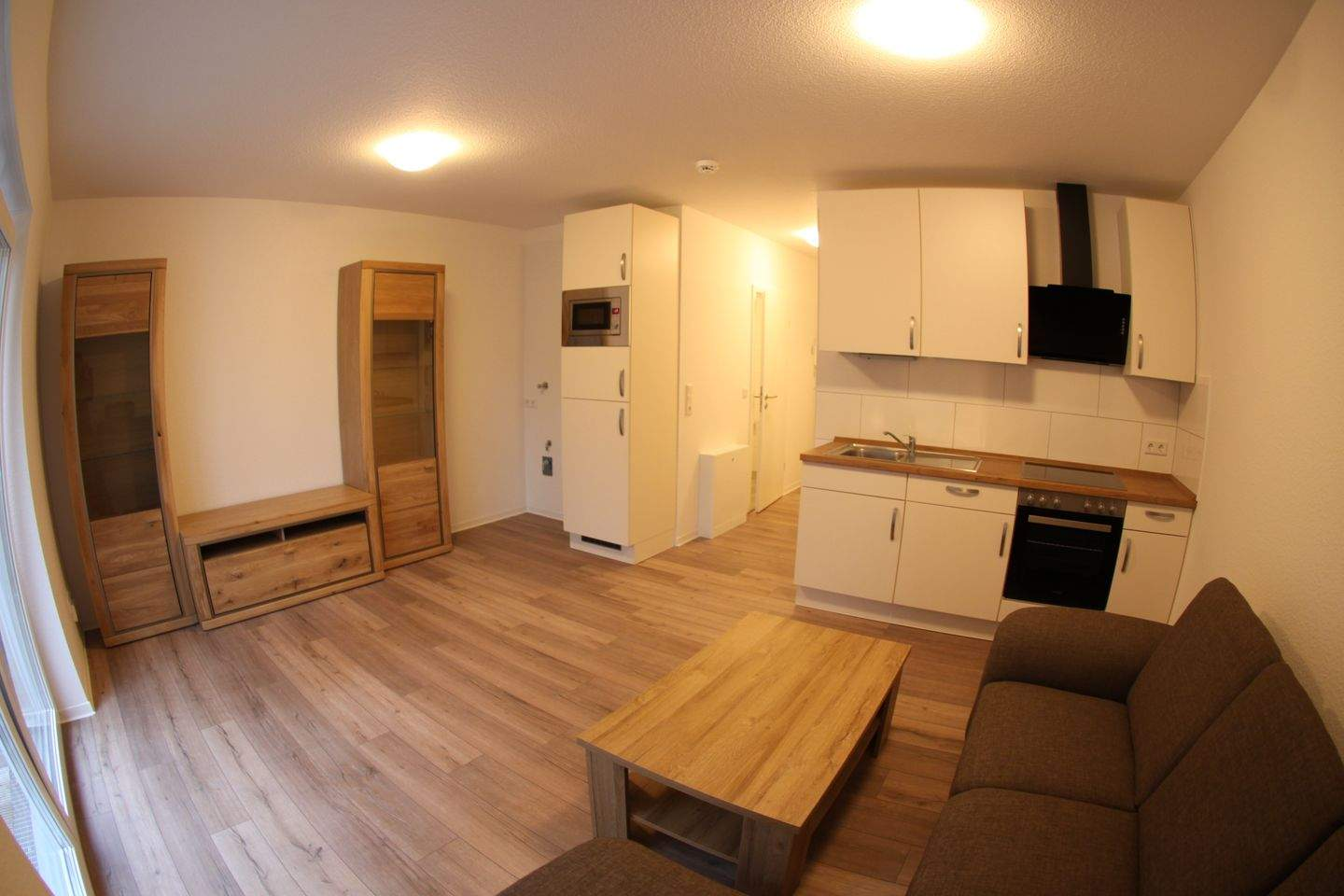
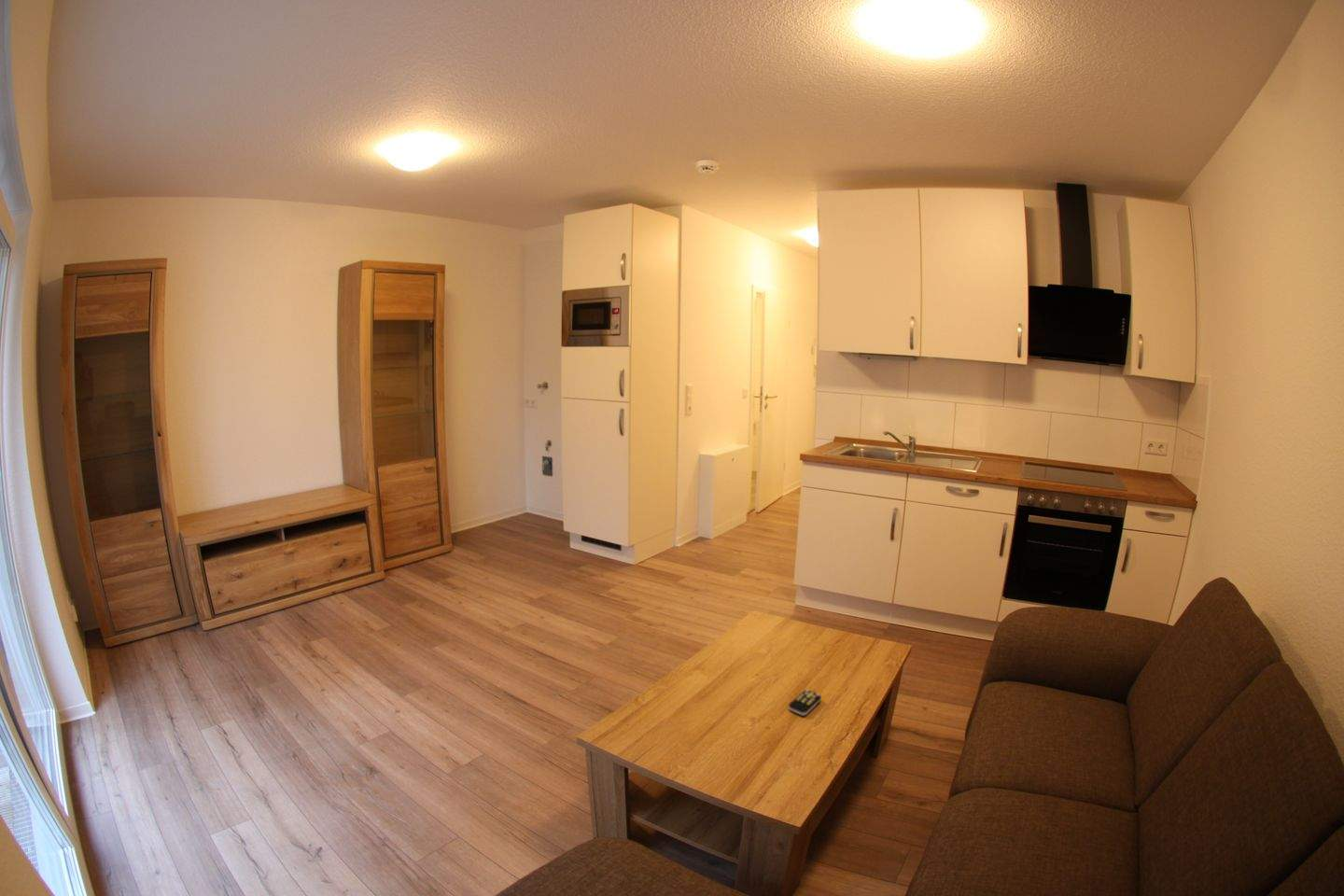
+ remote control [788,689,822,717]
